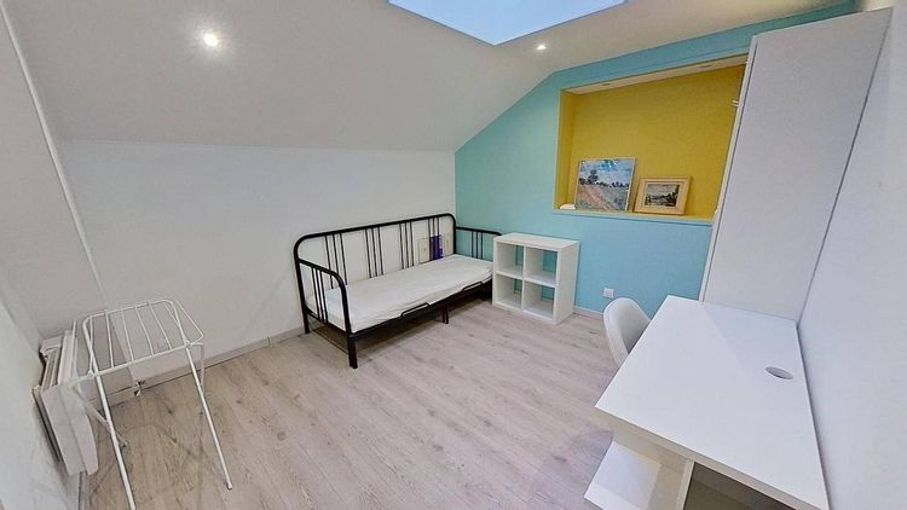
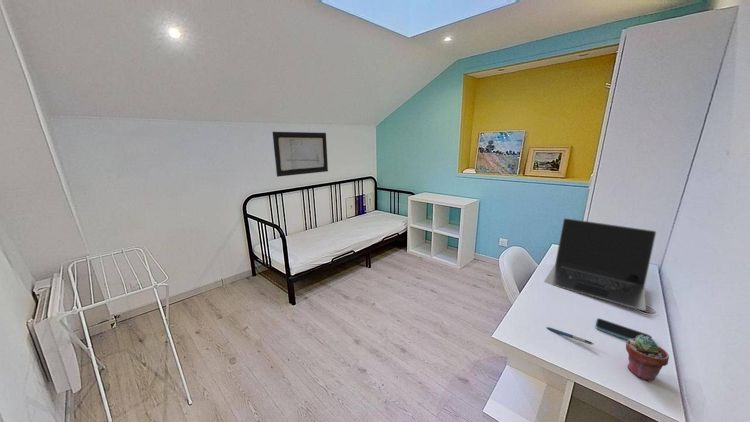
+ smartphone [595,317,653,341]
+ laptop [543,217,657,312]
+ pen [545,326,595,346]
+ potted succulent [625,335,670,383]
+ wall art [272,131,329,178]
